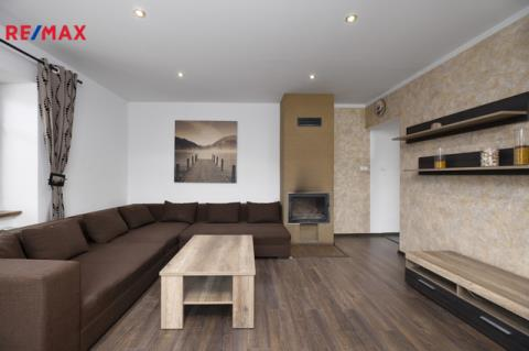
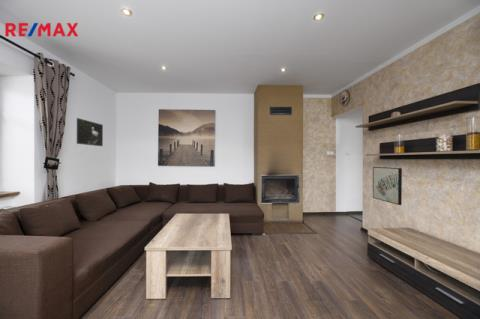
+ wall art [372,166,403,206]
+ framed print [76,117,104,147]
